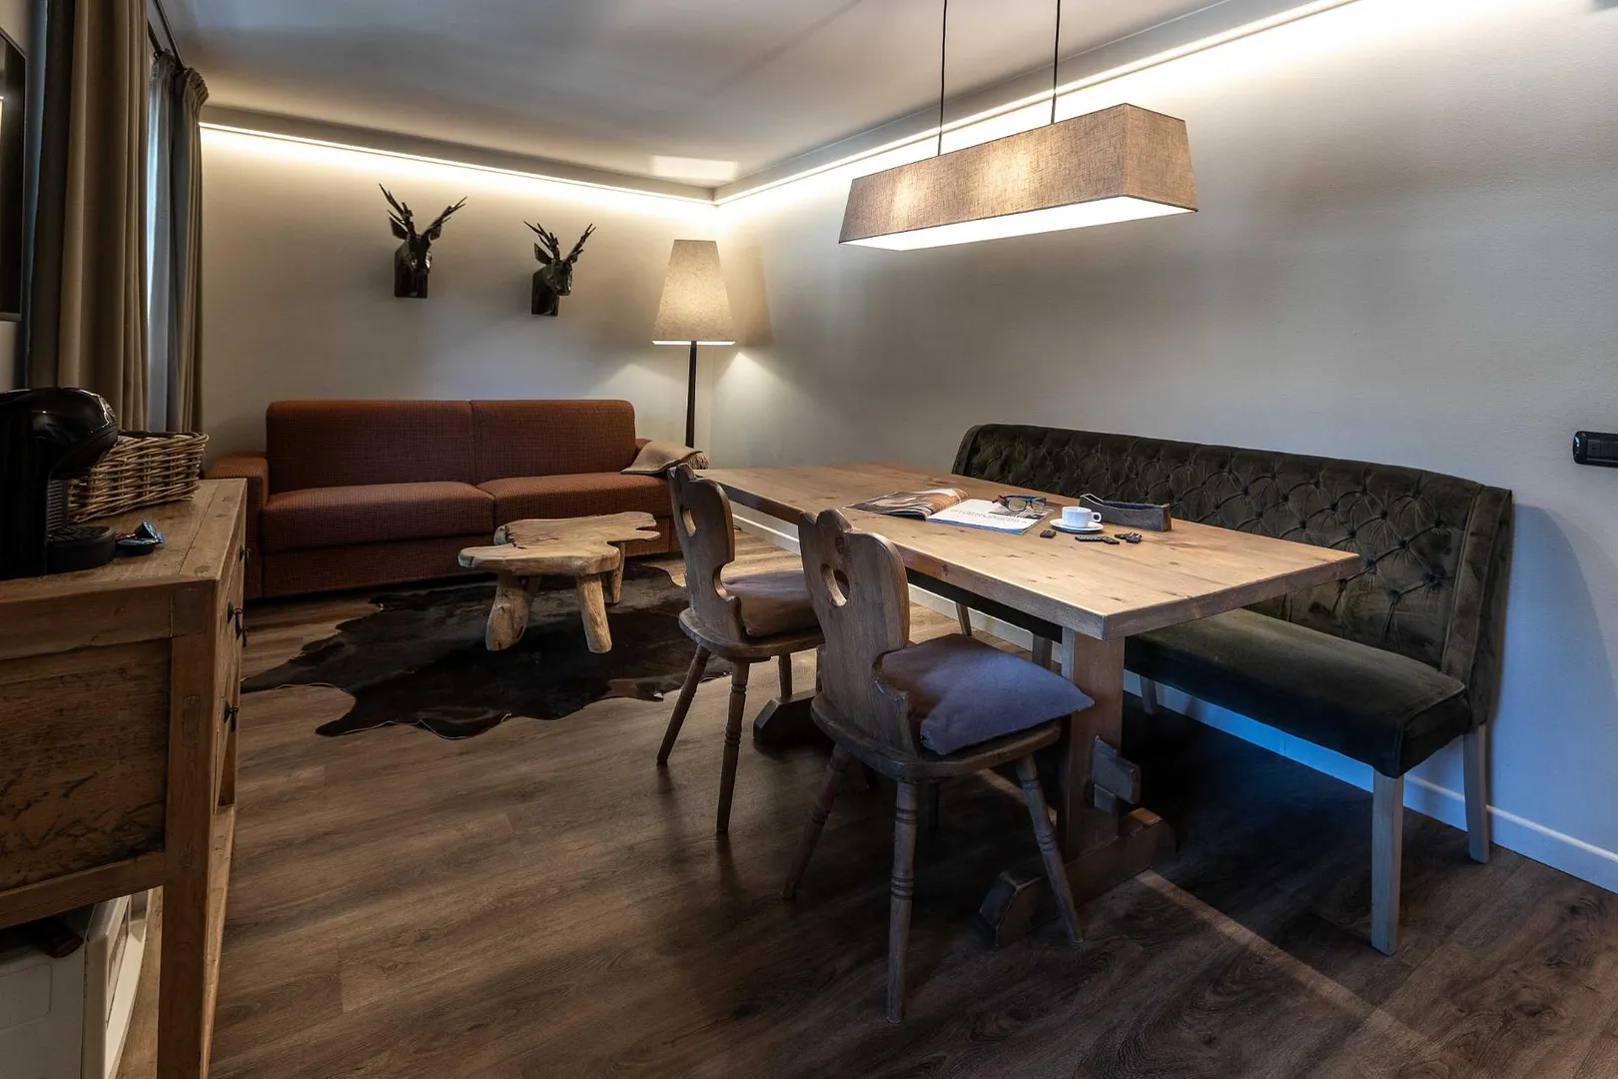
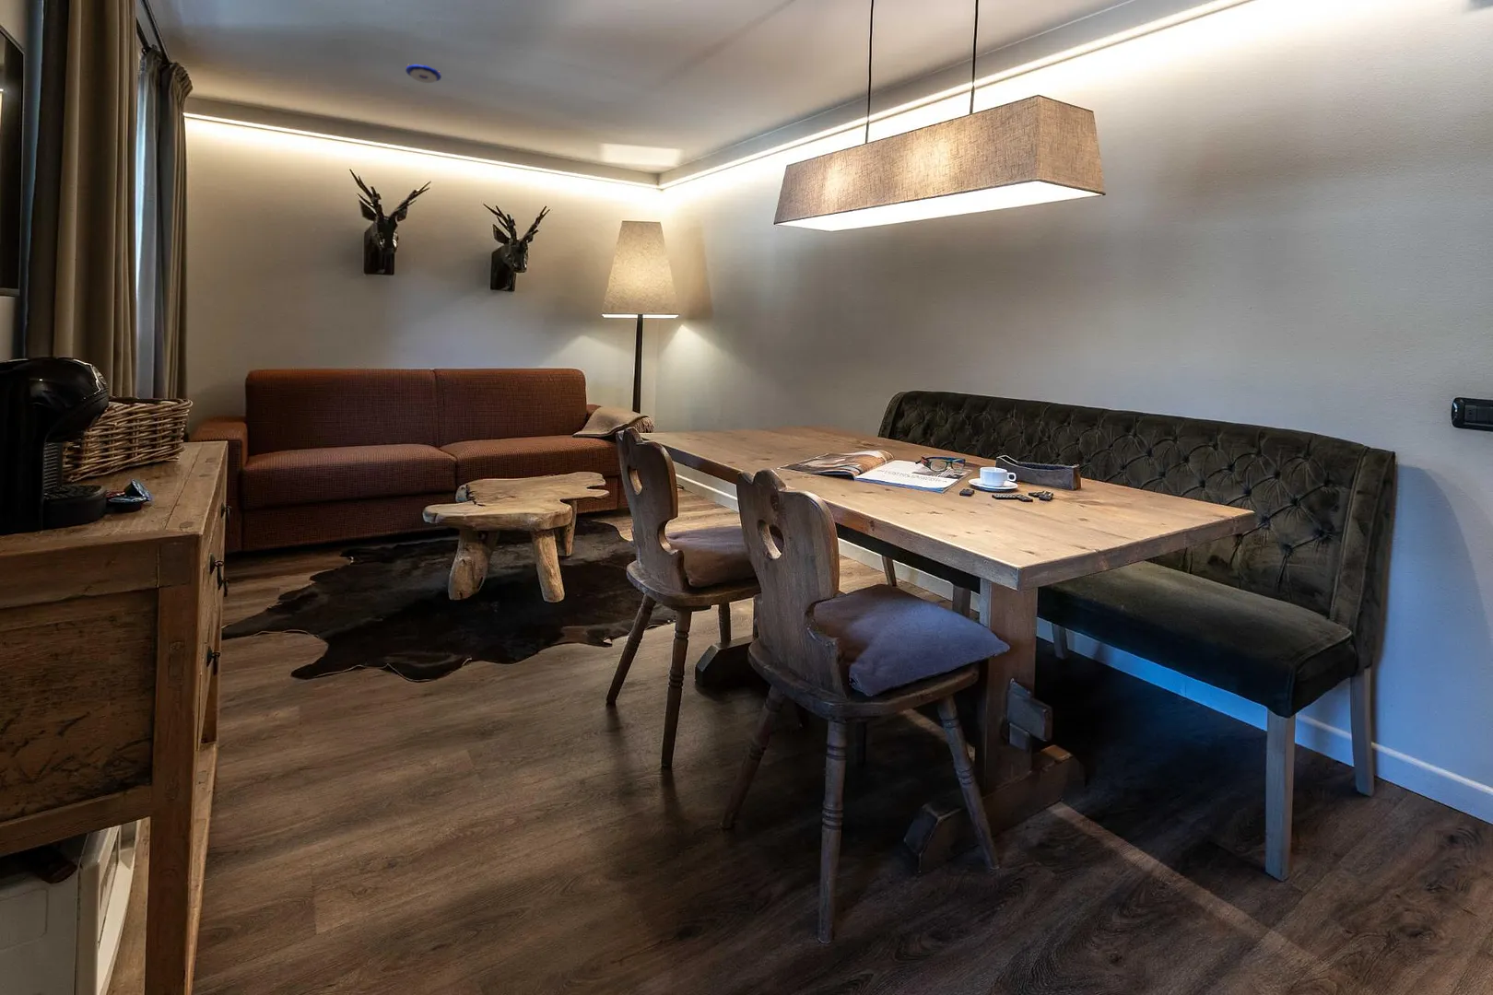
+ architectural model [404,63,442,83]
